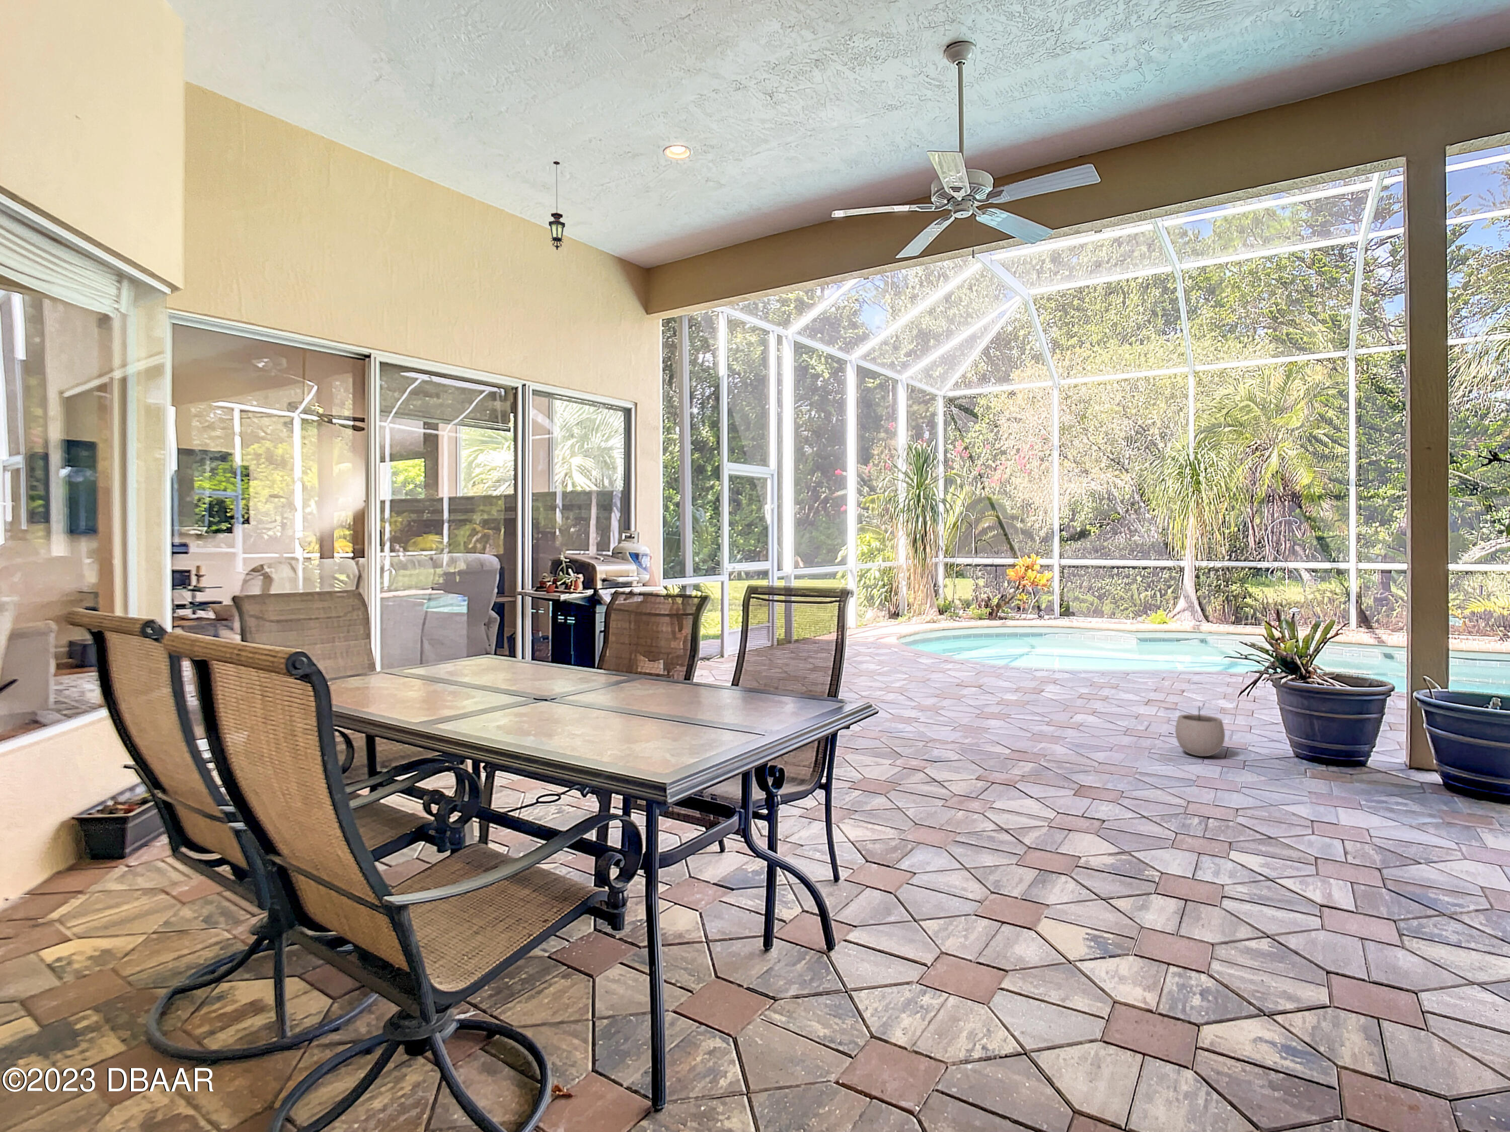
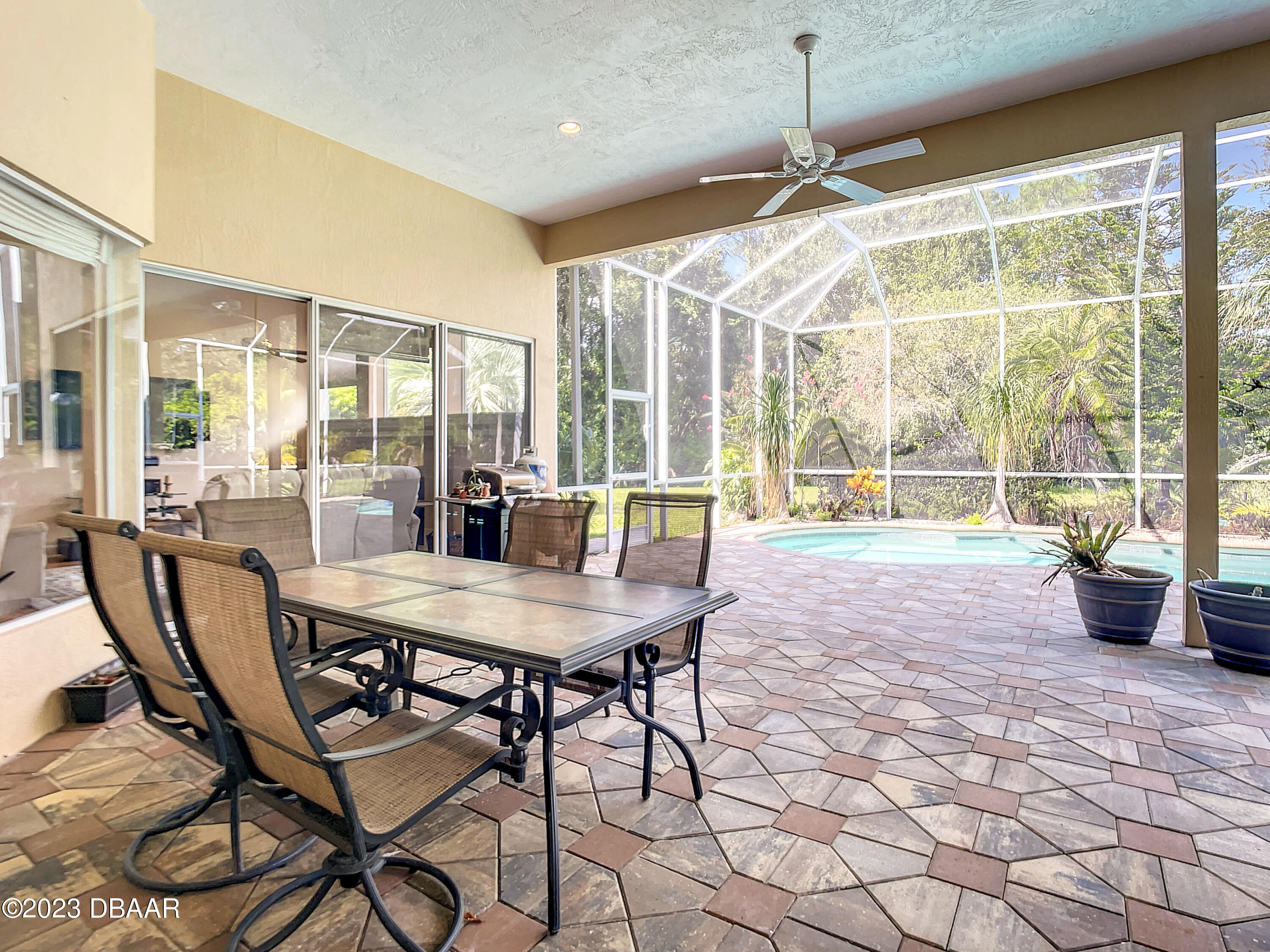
- plant pot [1175,702,1226,756]
- hanging lantern [548,161,566,251]
